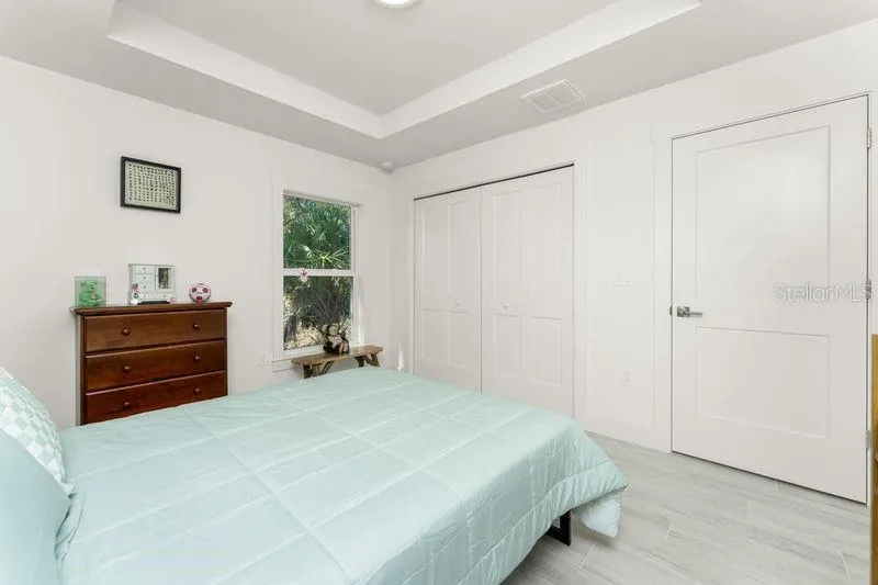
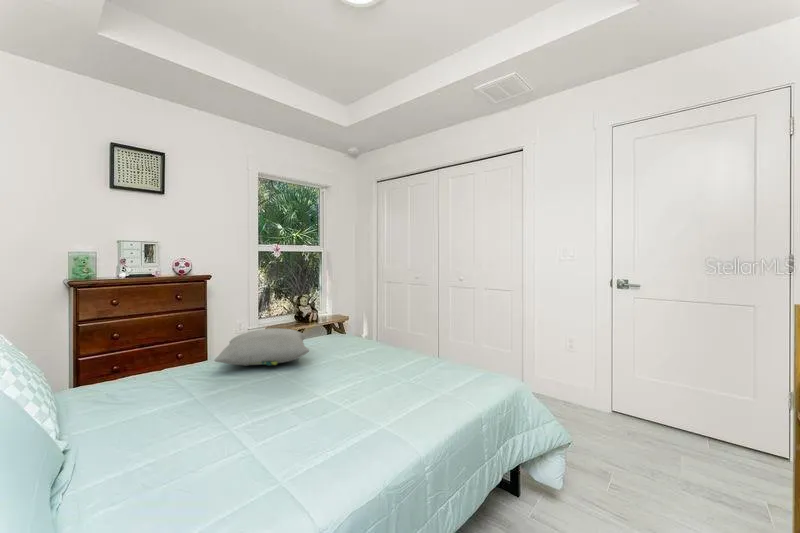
+ pillow [214,328,310,367]
